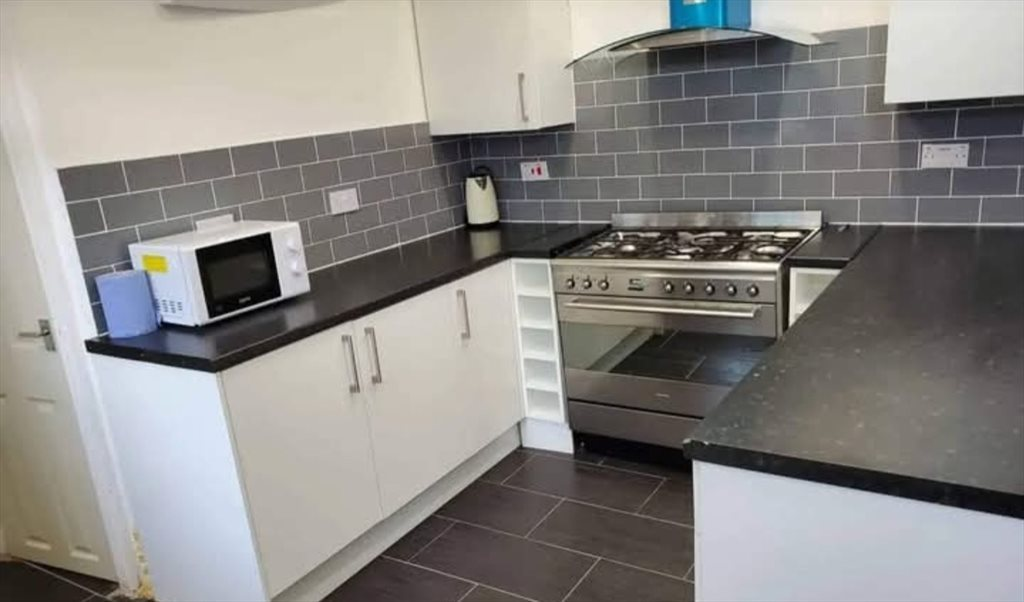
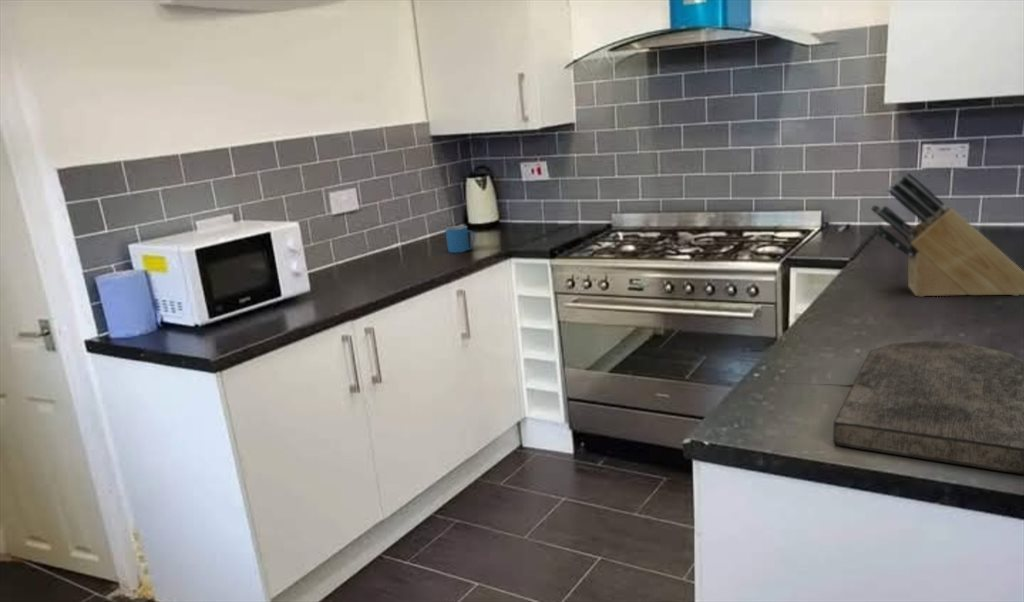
+ cutting board [832,340,1024,475]
+ mug [445,225,475,254]
+ knife block [870,171,1024,298]
